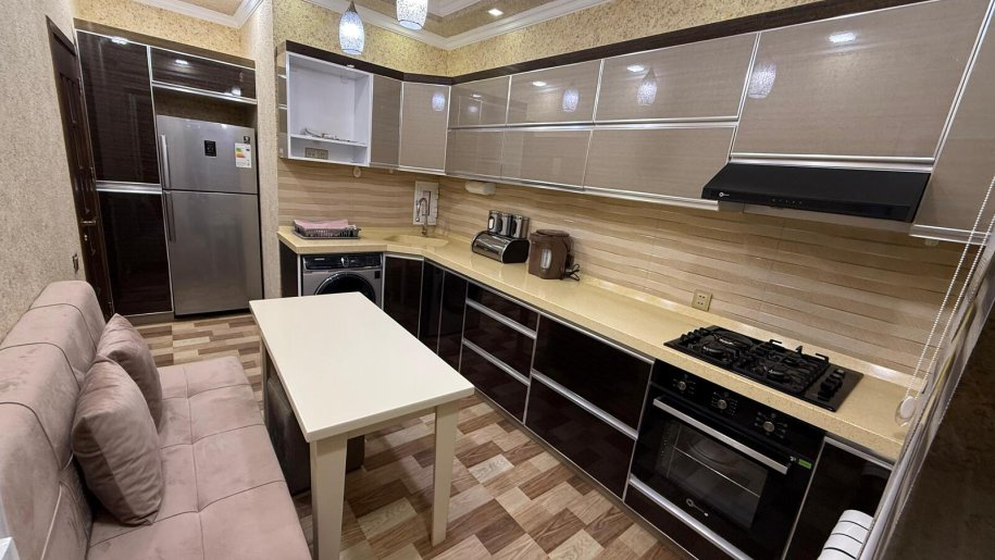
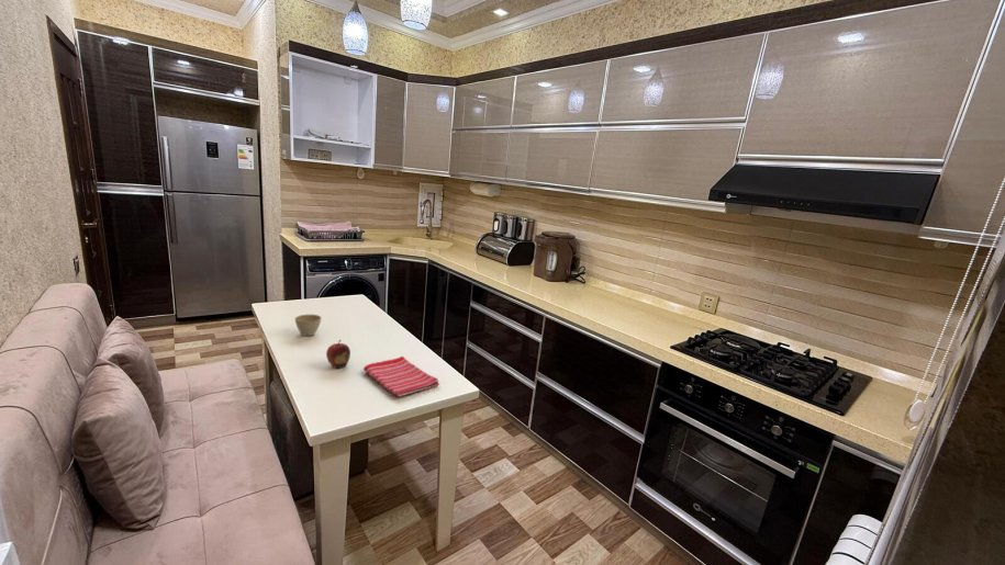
+ dish towel [362,355,440,398]
+ fruit [325,339,351,370]
+ flower pot [294,314,322,337]
